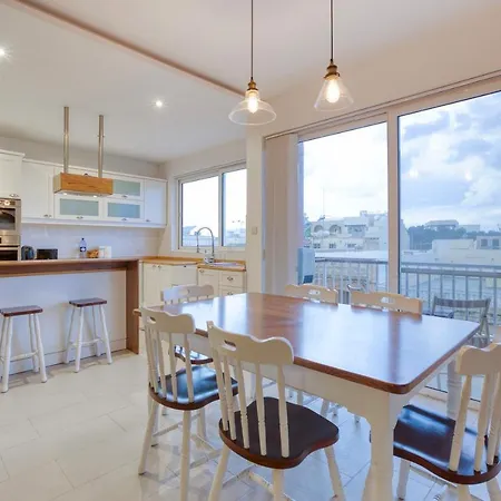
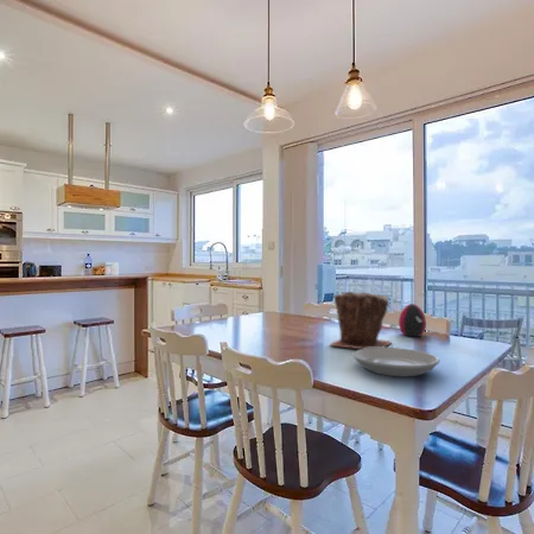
+ plate [351,347,440,377]
+ decorative egg [398,303,427,337]
+ plant pot [329,291,393,350]
